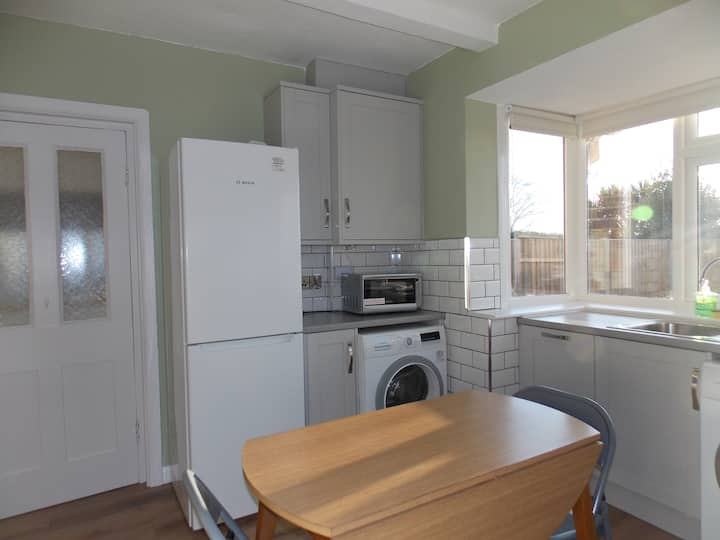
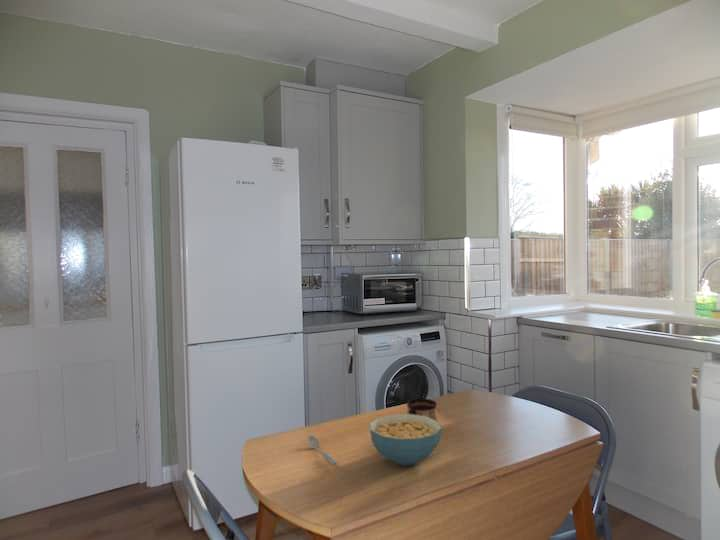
+ cereal bowl [368,413,443,466]
+ spoon [306,435,339,467]
+ cup [406,398,438,421]
